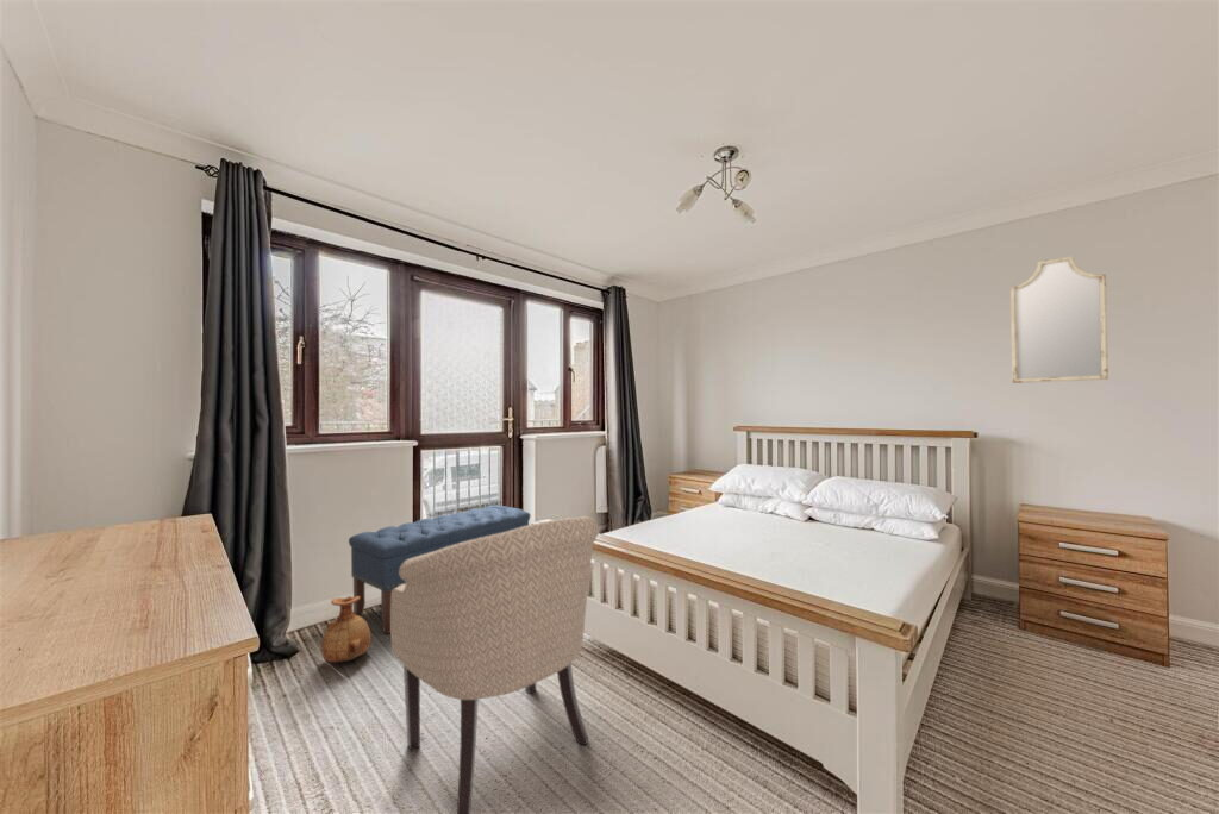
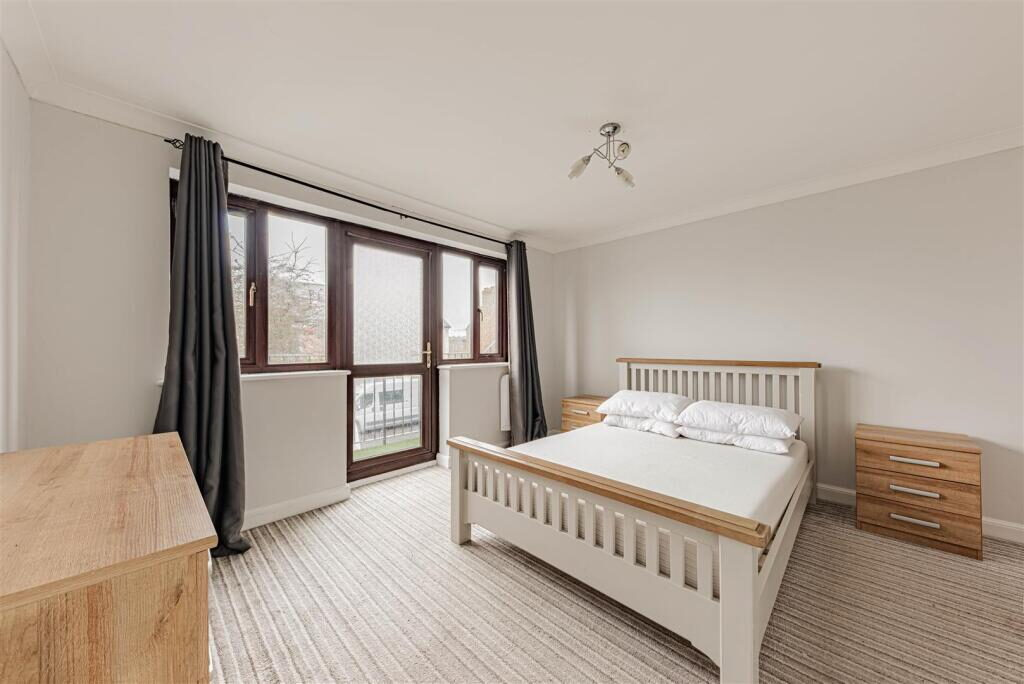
- home mirror [1009,255,1109,384]
- vase [320,595,371,663]
- chair [389,515,600,814]
- bench [348,503,531,635]
